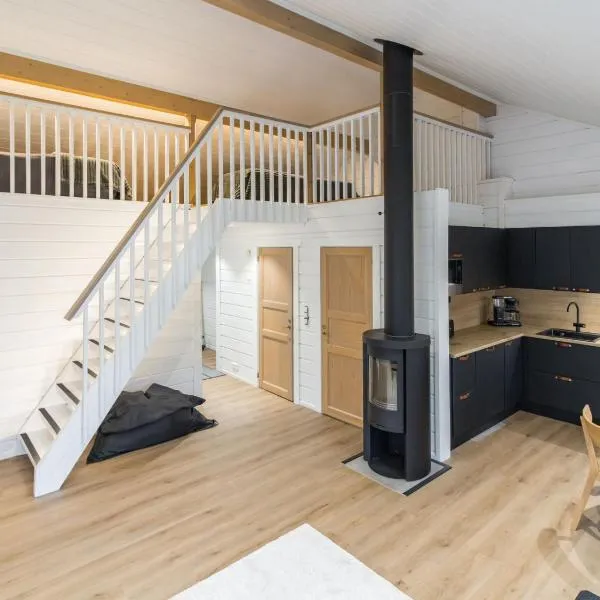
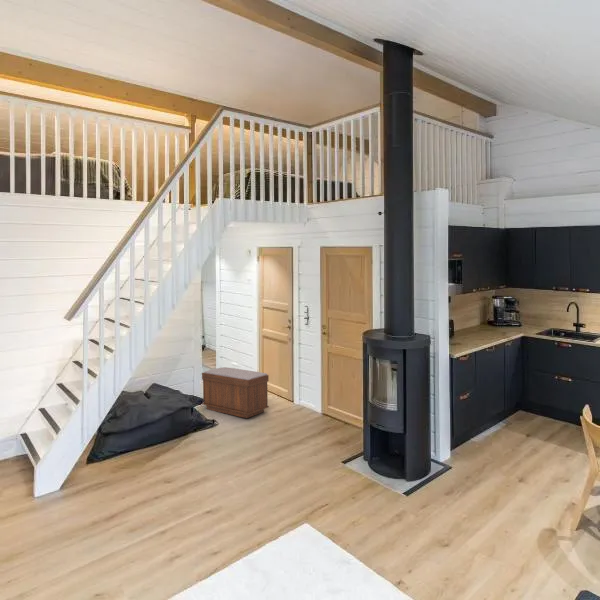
+ bench [201,366,270,419]
